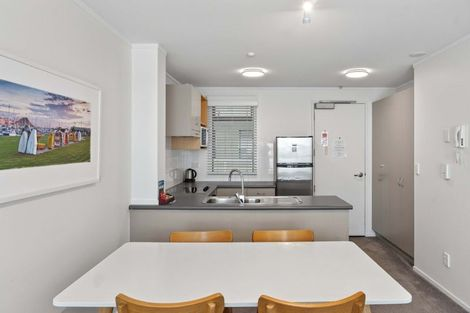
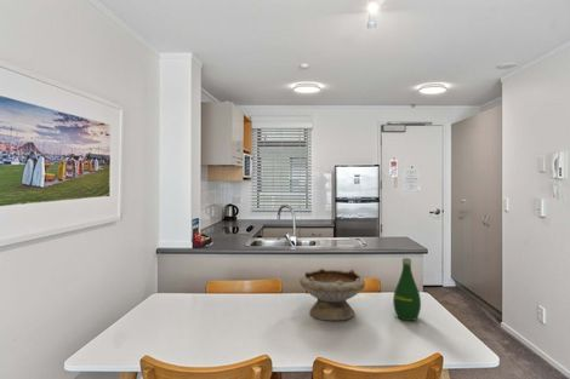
+ bottle [392,257,422,322]
+ bowl [298,268,366,321]
